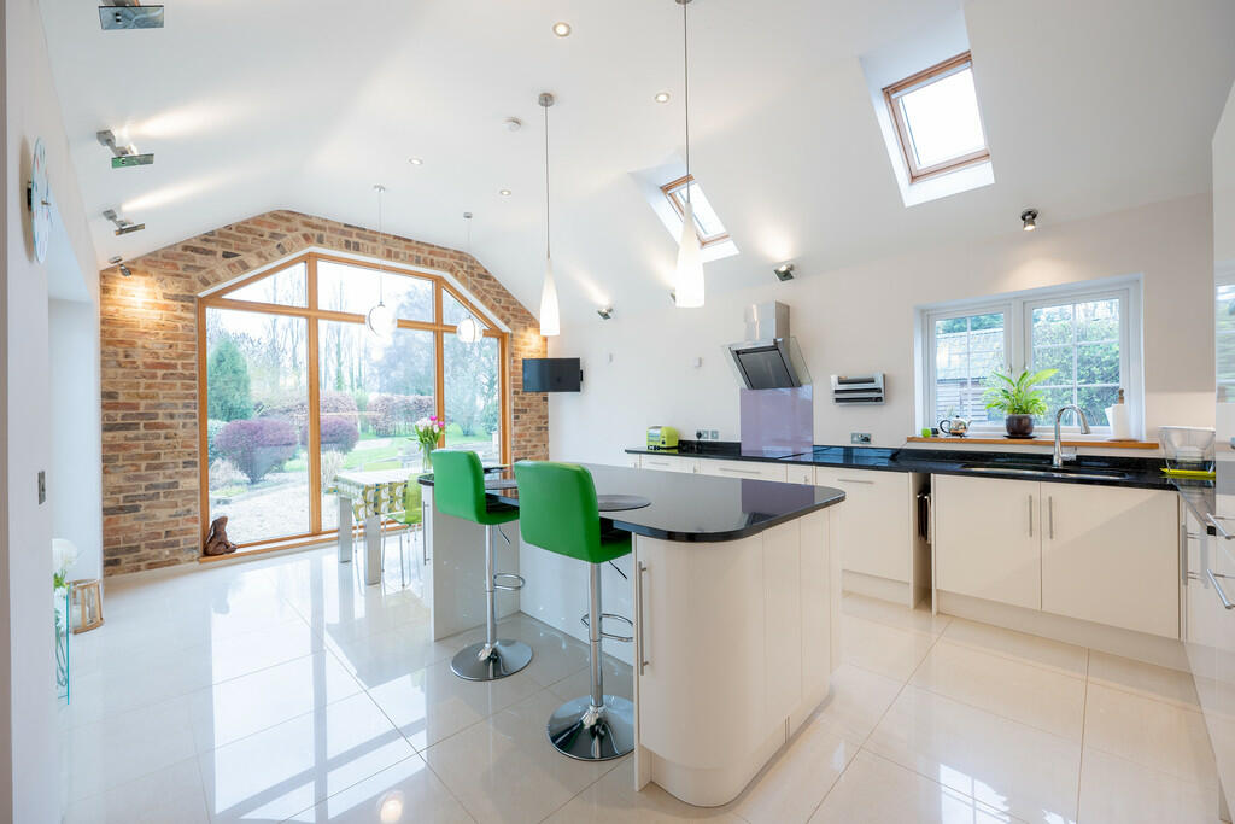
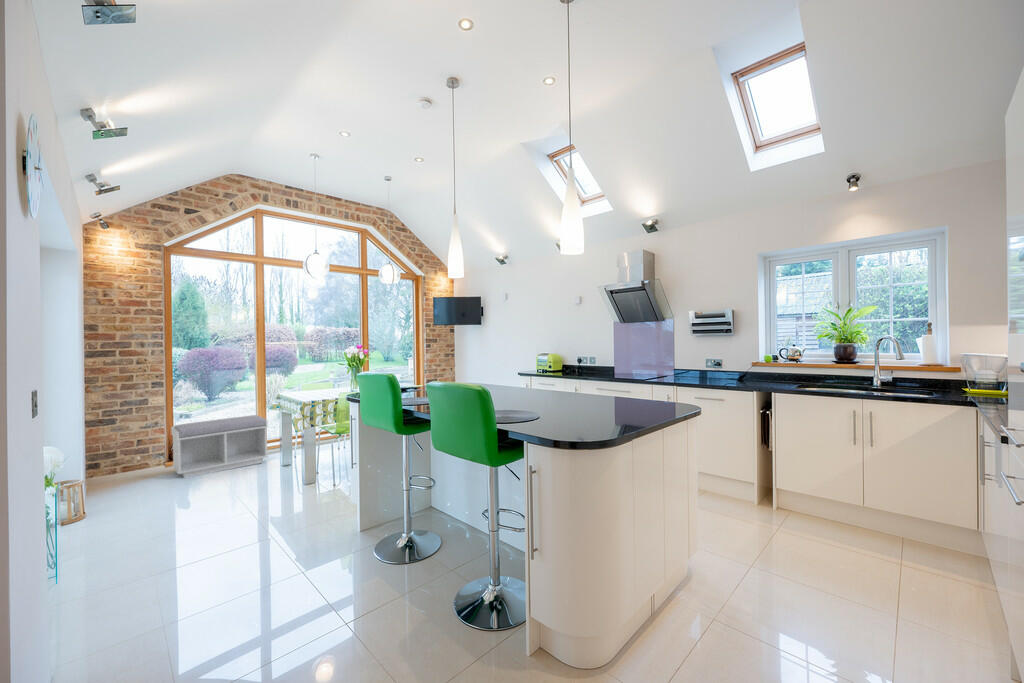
+ bench [170,414,269,479]
